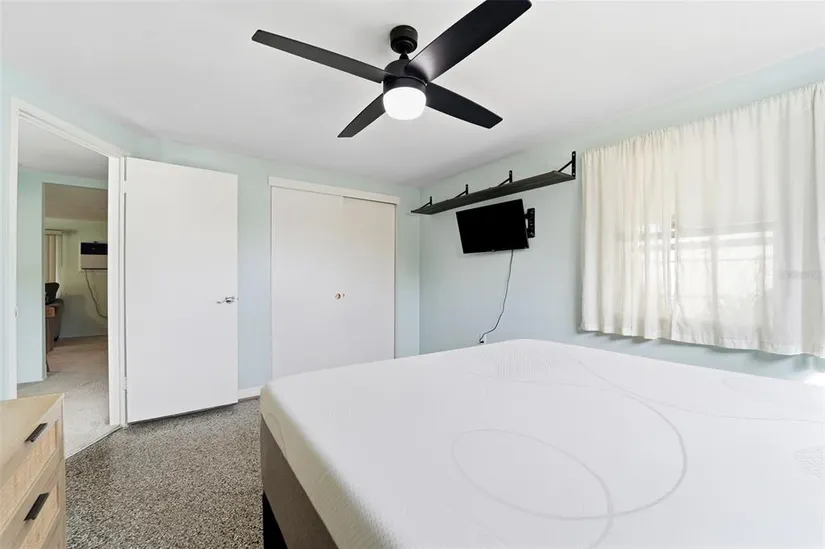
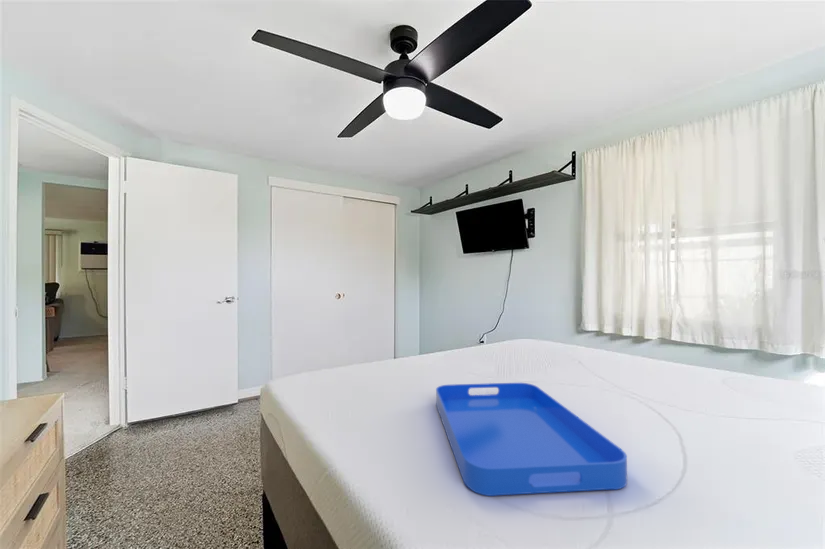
+ serving tray [435,382,628,497]
